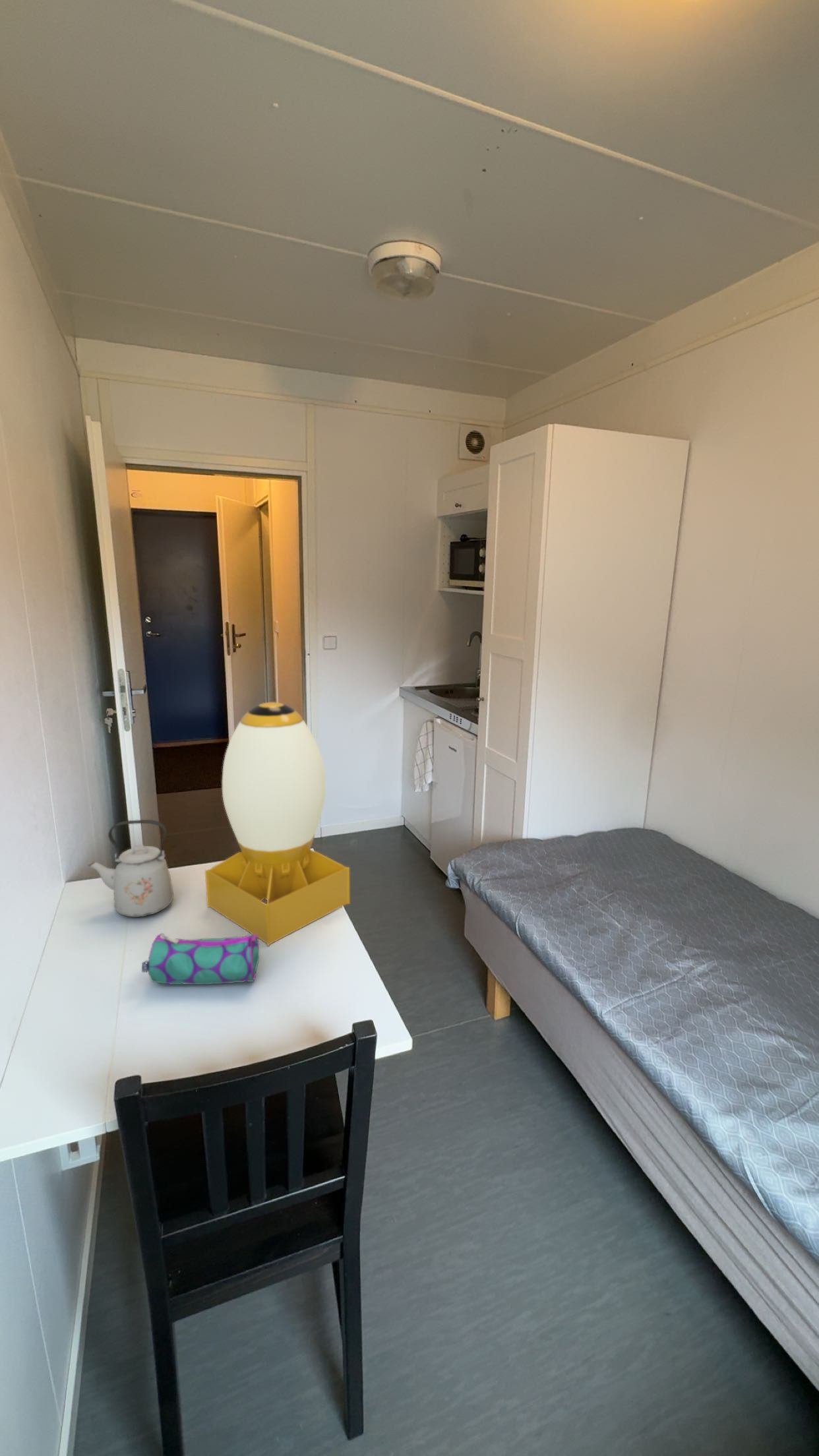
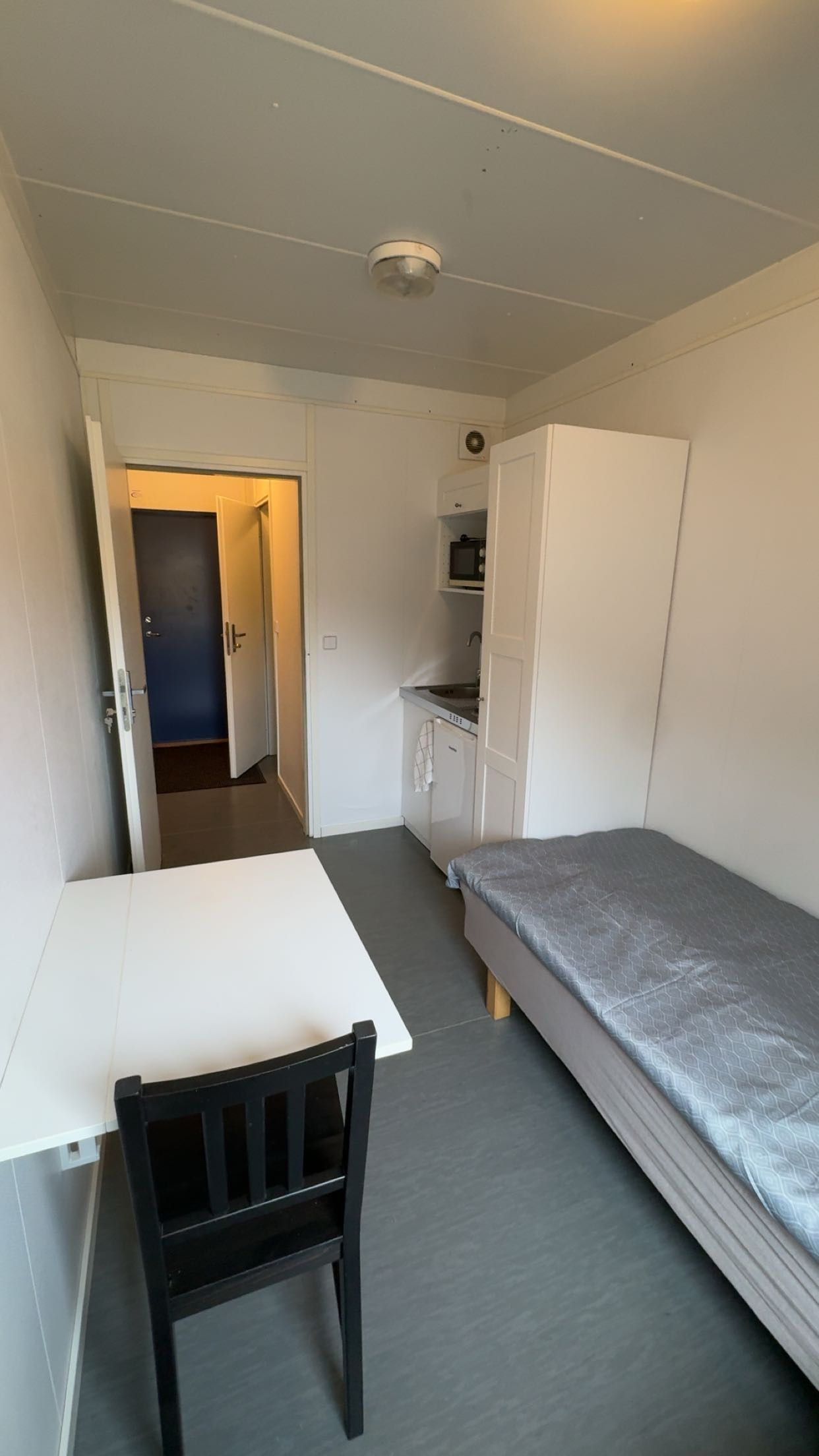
- kettle [88,819,174,918]
- pencil case [141,932,260,985]
- desk lamp [204,702,351,947]
